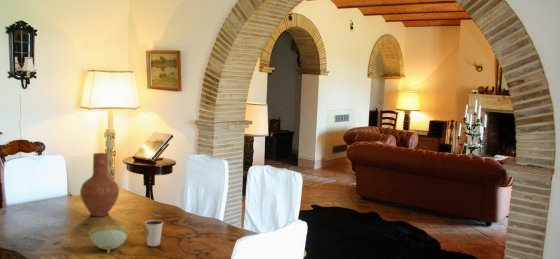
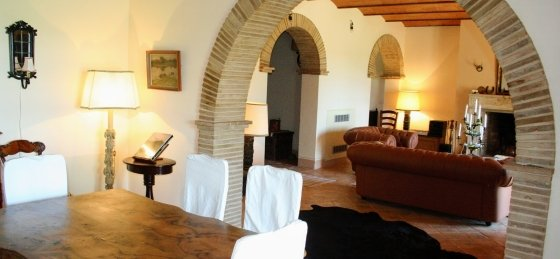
- dixie cup [144,219,164,247]
- vase [79,152,120,217]
- decorative bowl [87,224,130,254]
